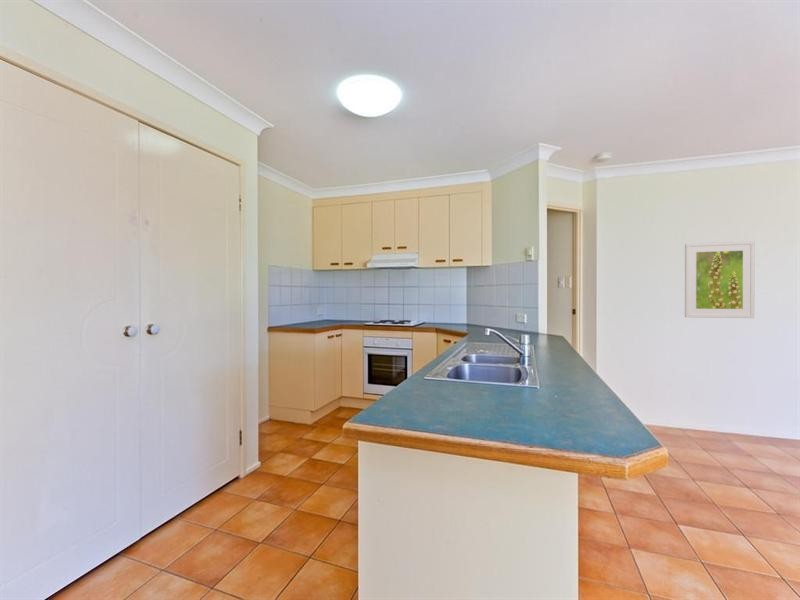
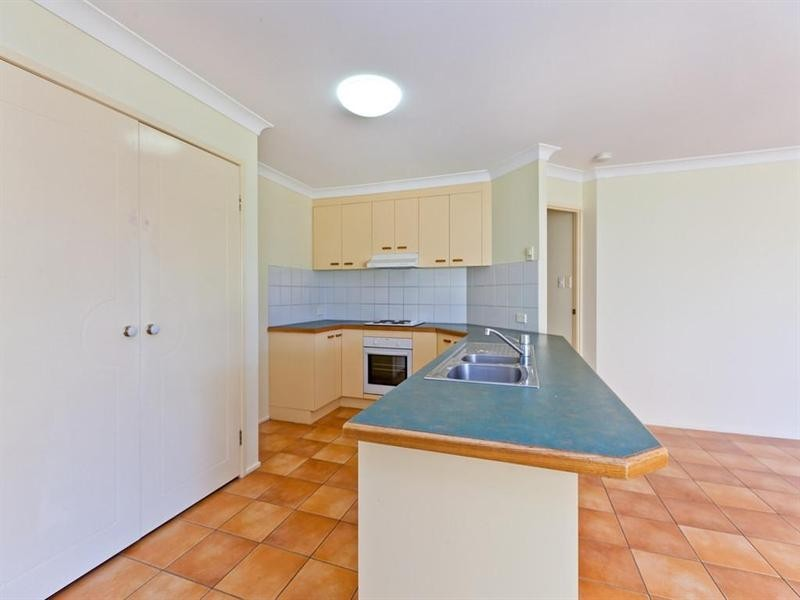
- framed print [684,240,756,319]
